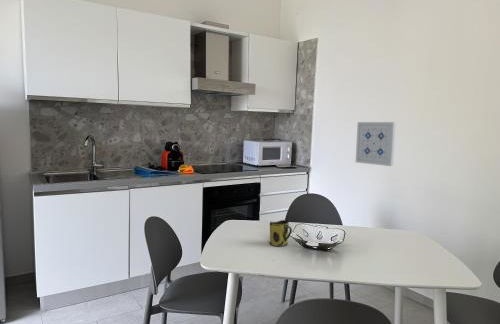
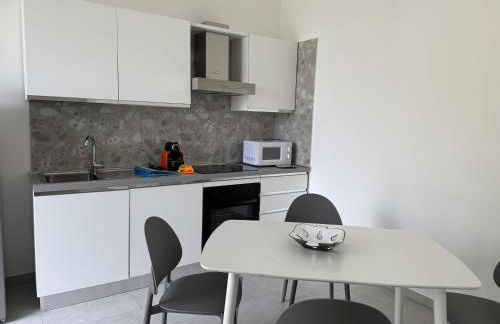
- mug [269,219,293,247]
- wall art [355,121,397,167]
